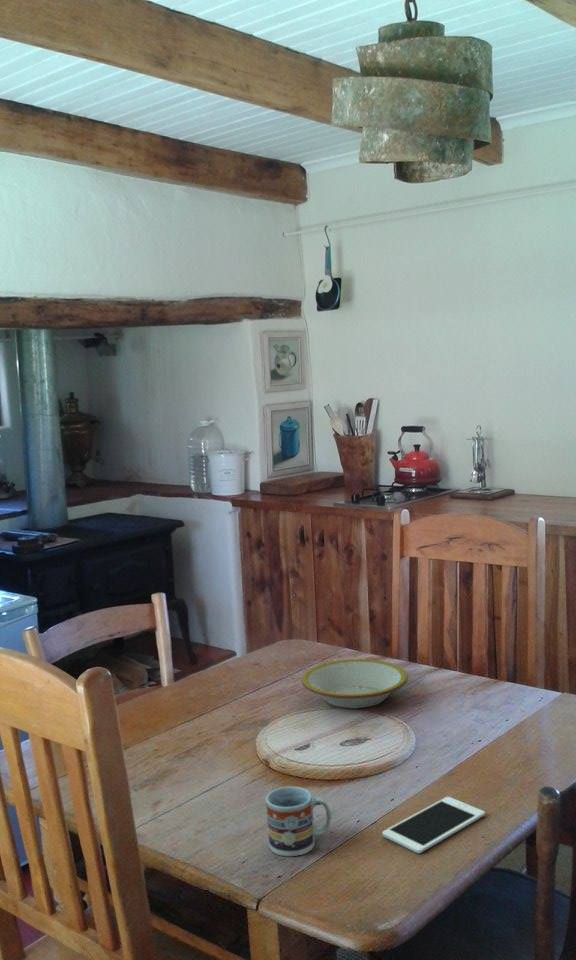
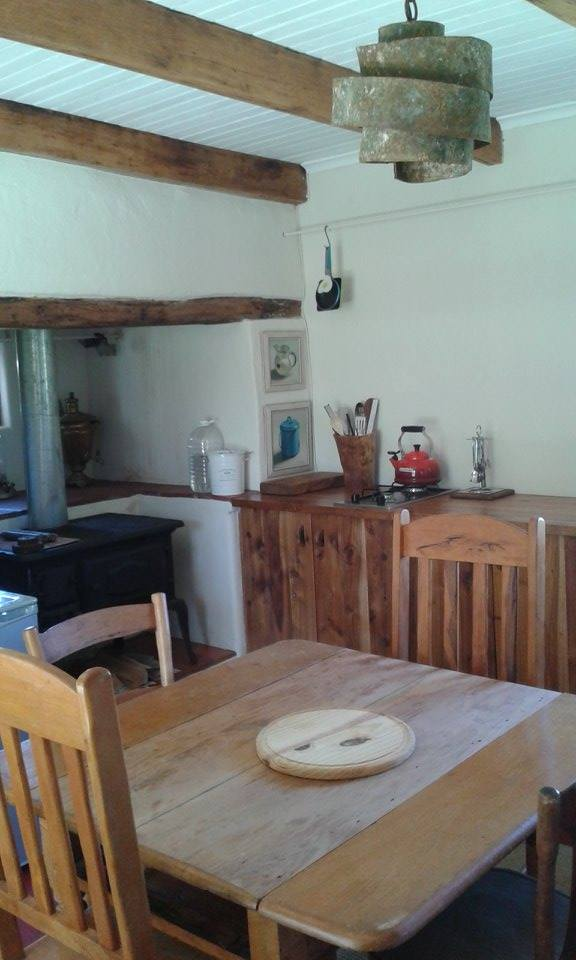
- cell phone [381,796,486,854]
- cup [264,785,332,857]
- bowl [301,658,409,709]
